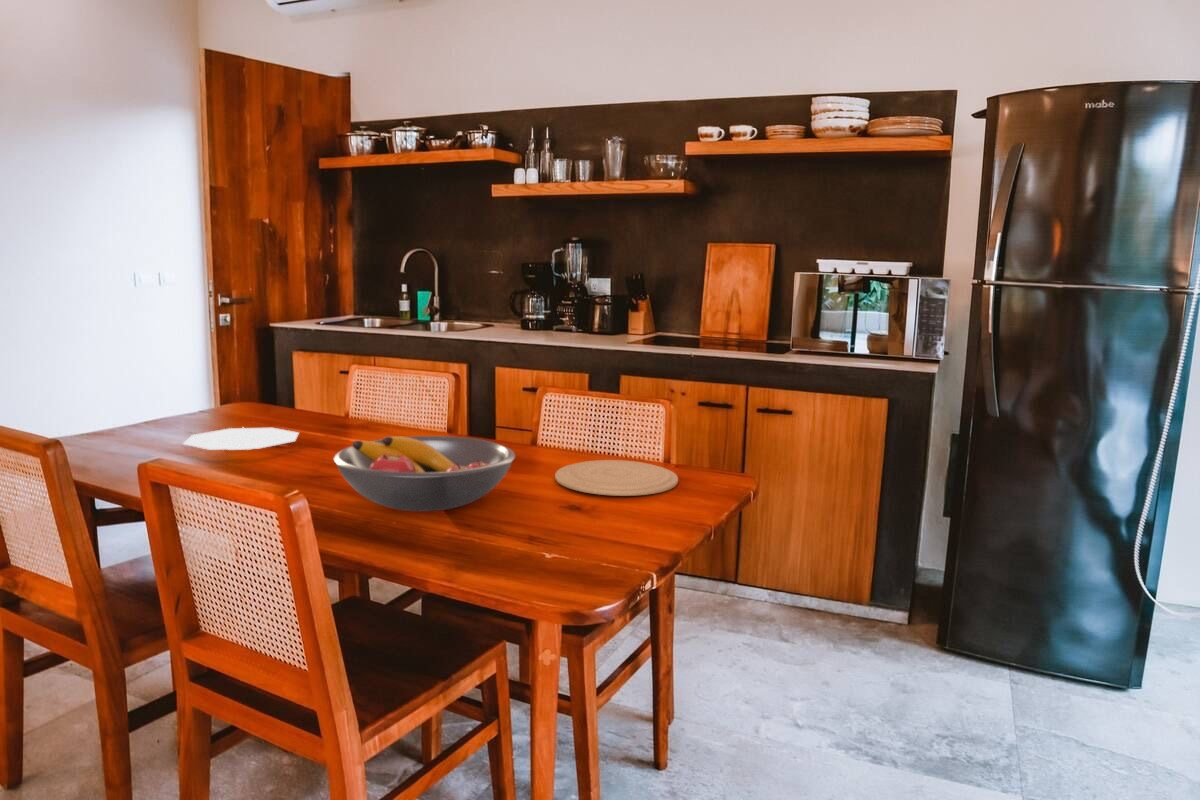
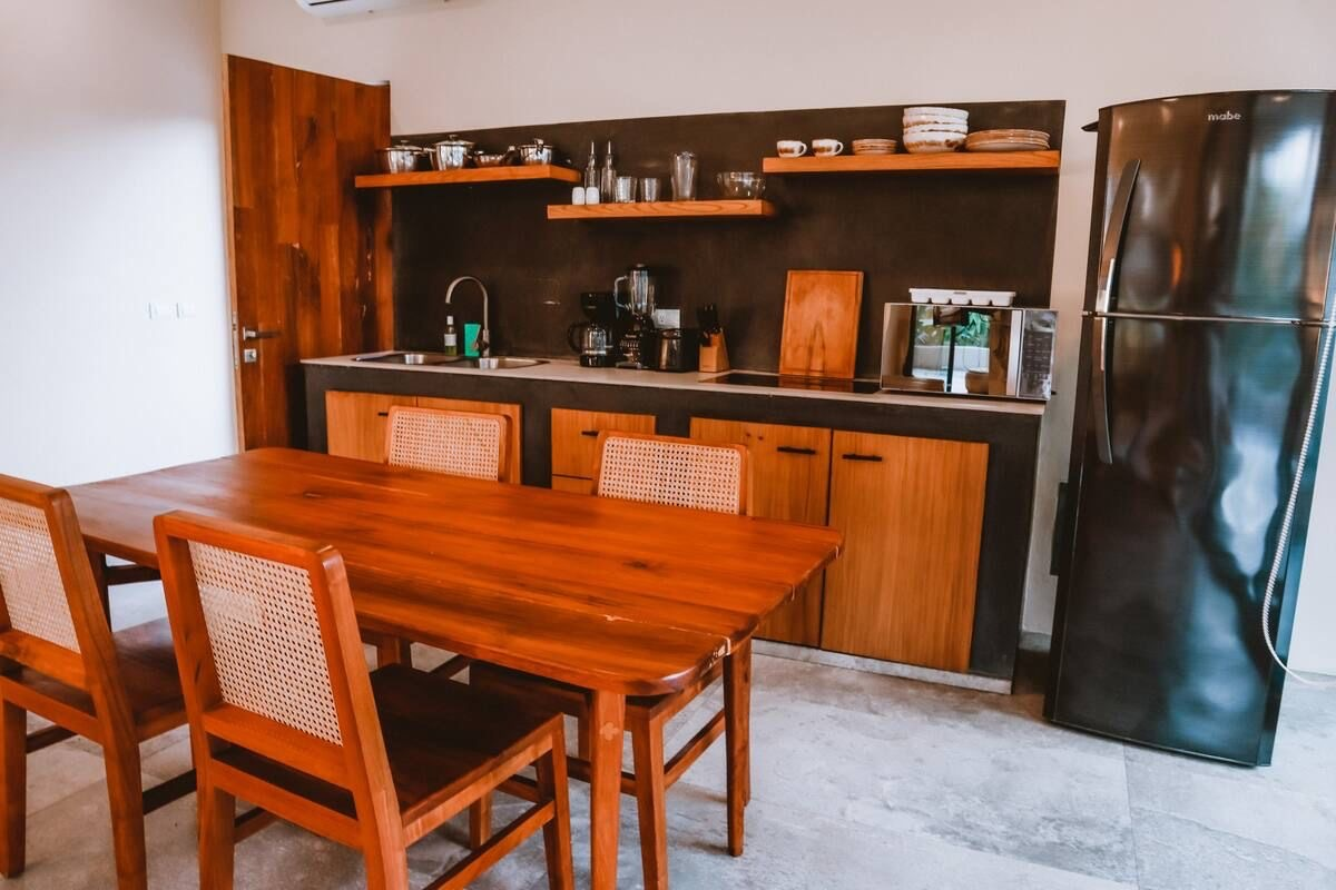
- fruit bowl [332,435,516,512]
- plate [554,459,679,497]
- plate [182,426,300,451]
